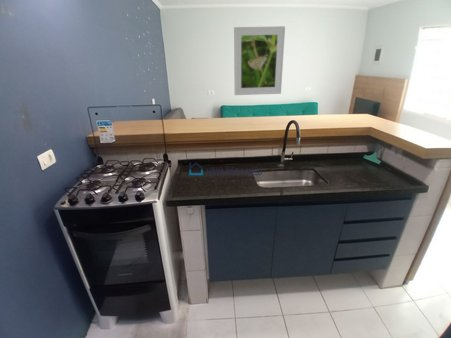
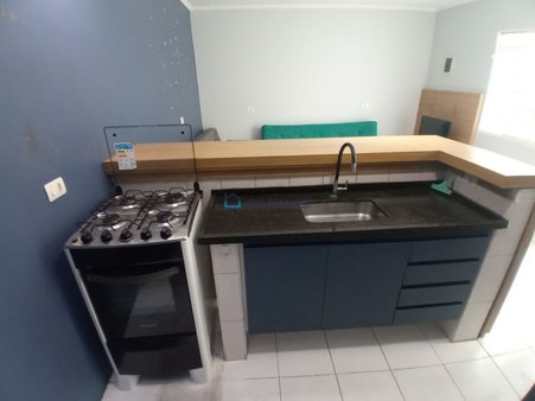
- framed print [233,25,286,96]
